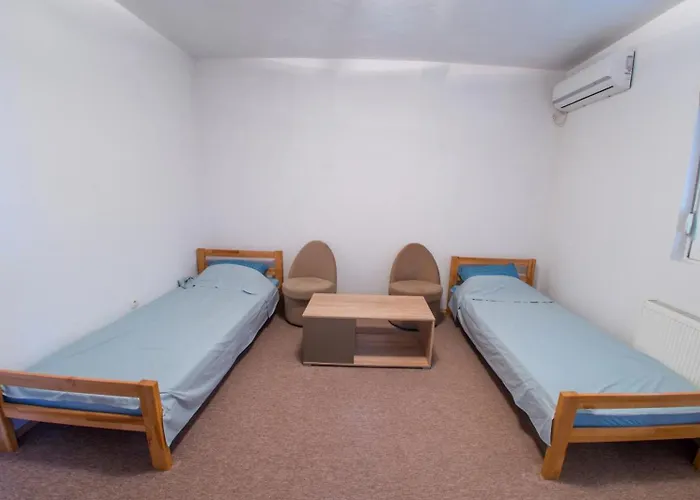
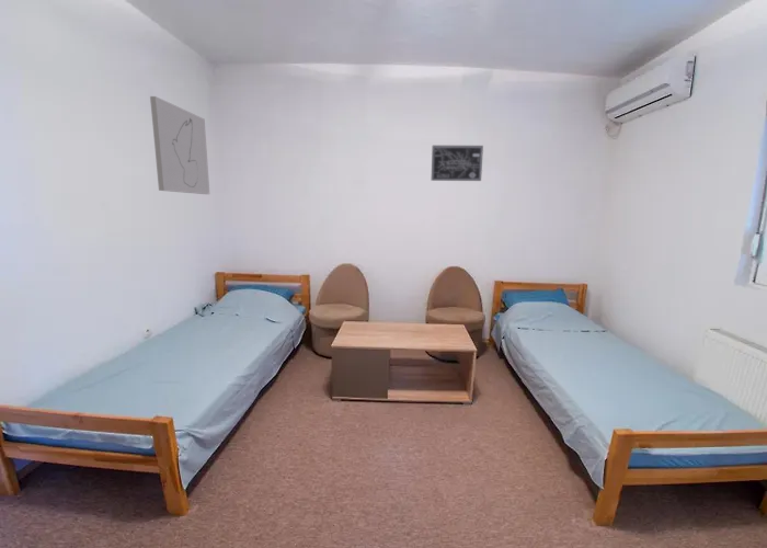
+ wall art [431,145,484,182]
+ wall art [149,95,210,195]
